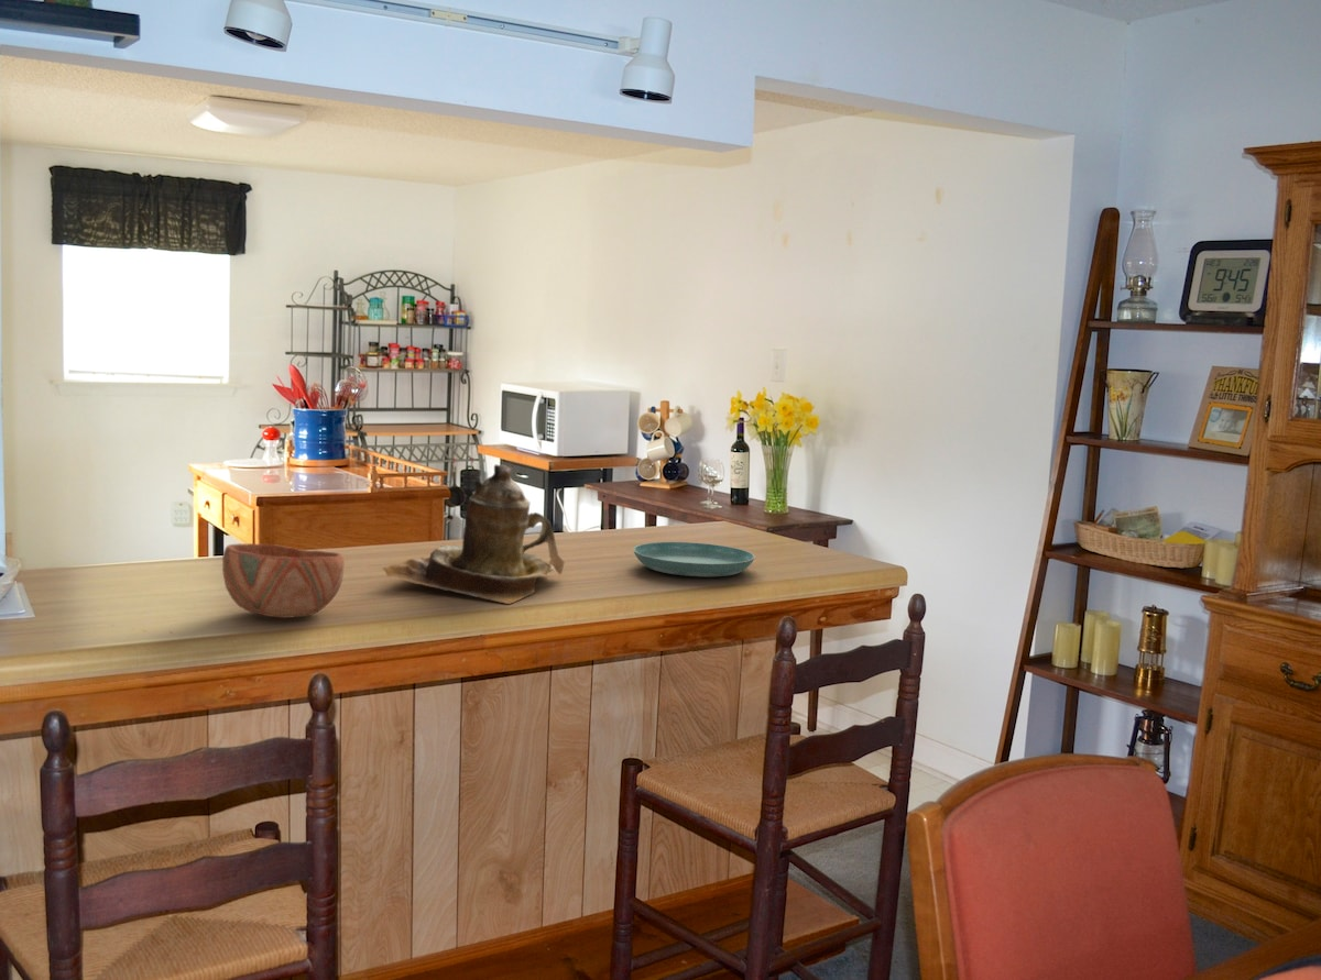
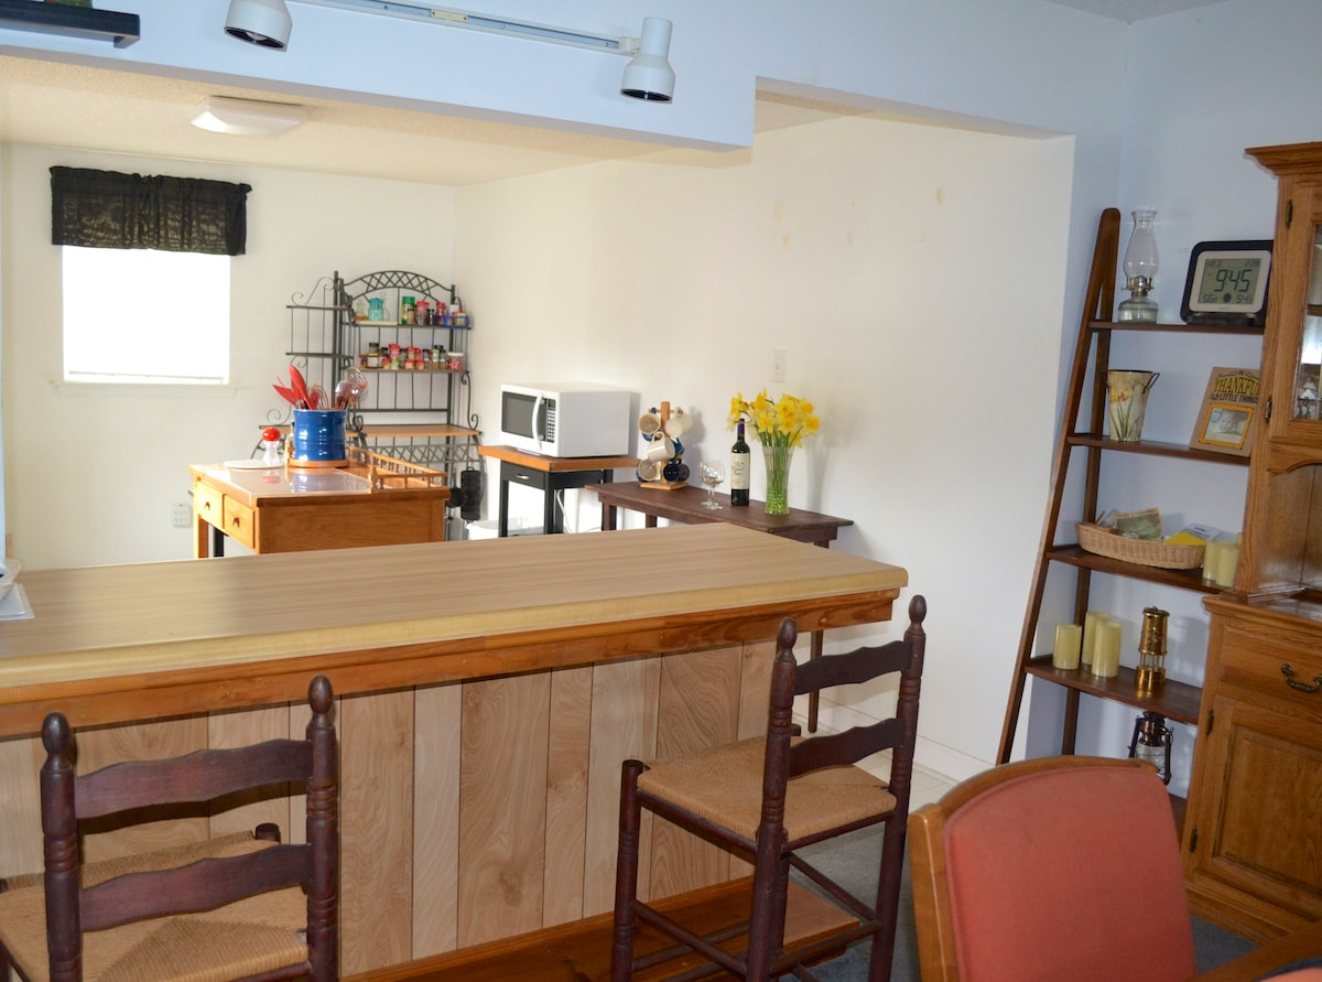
- saucer [632,541,756,577]
- bowl [221,542,346,619]
- teapot [382,464,566,605]
